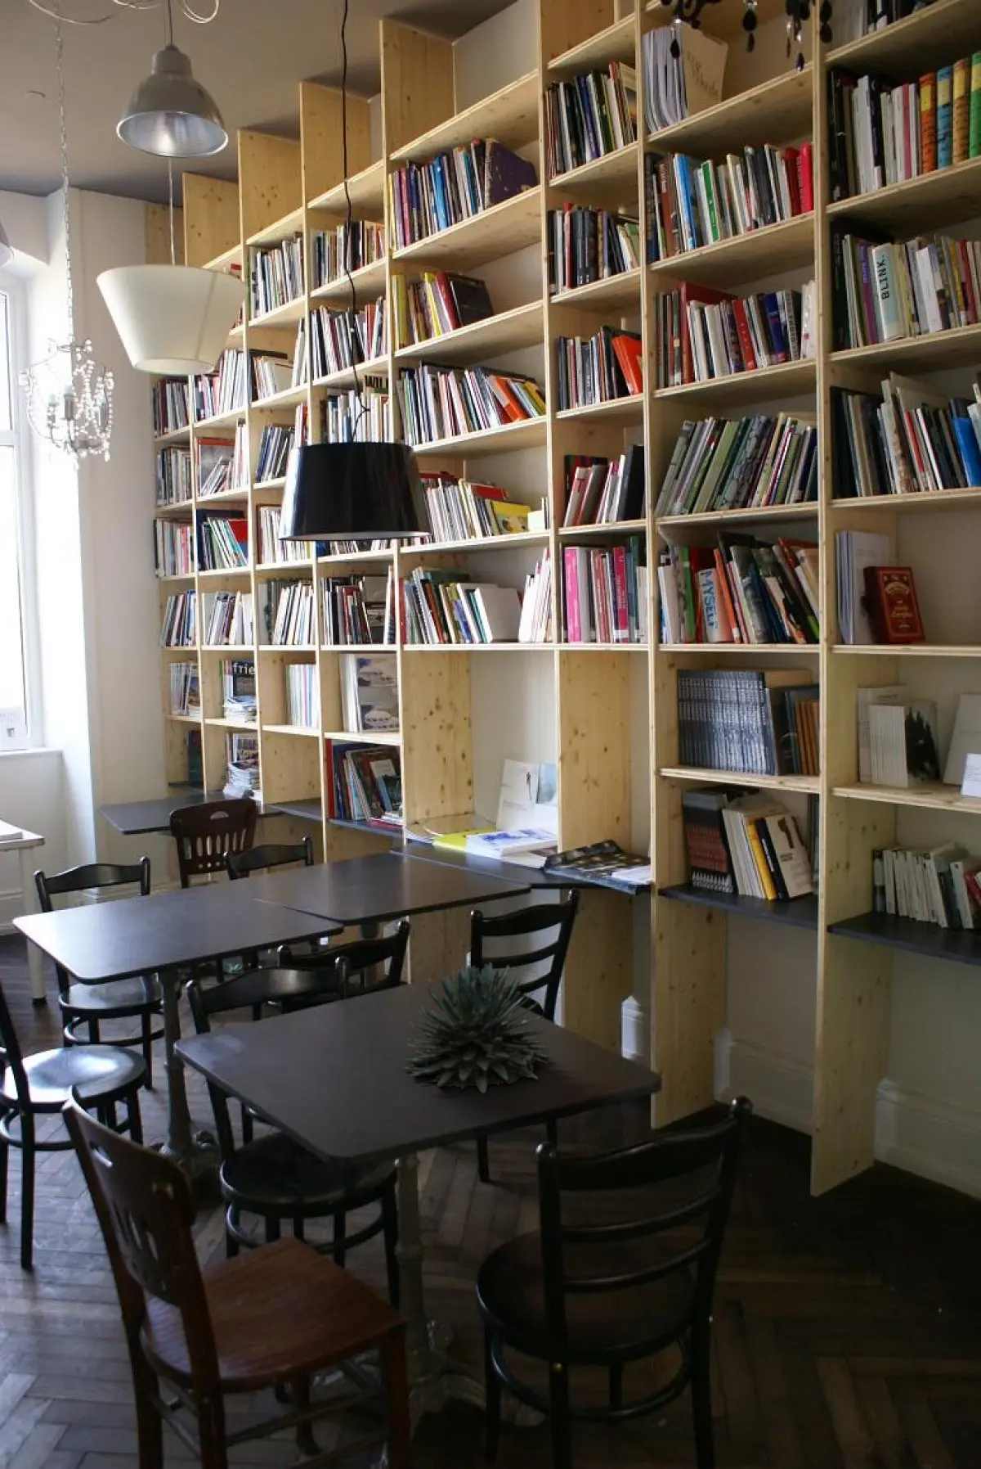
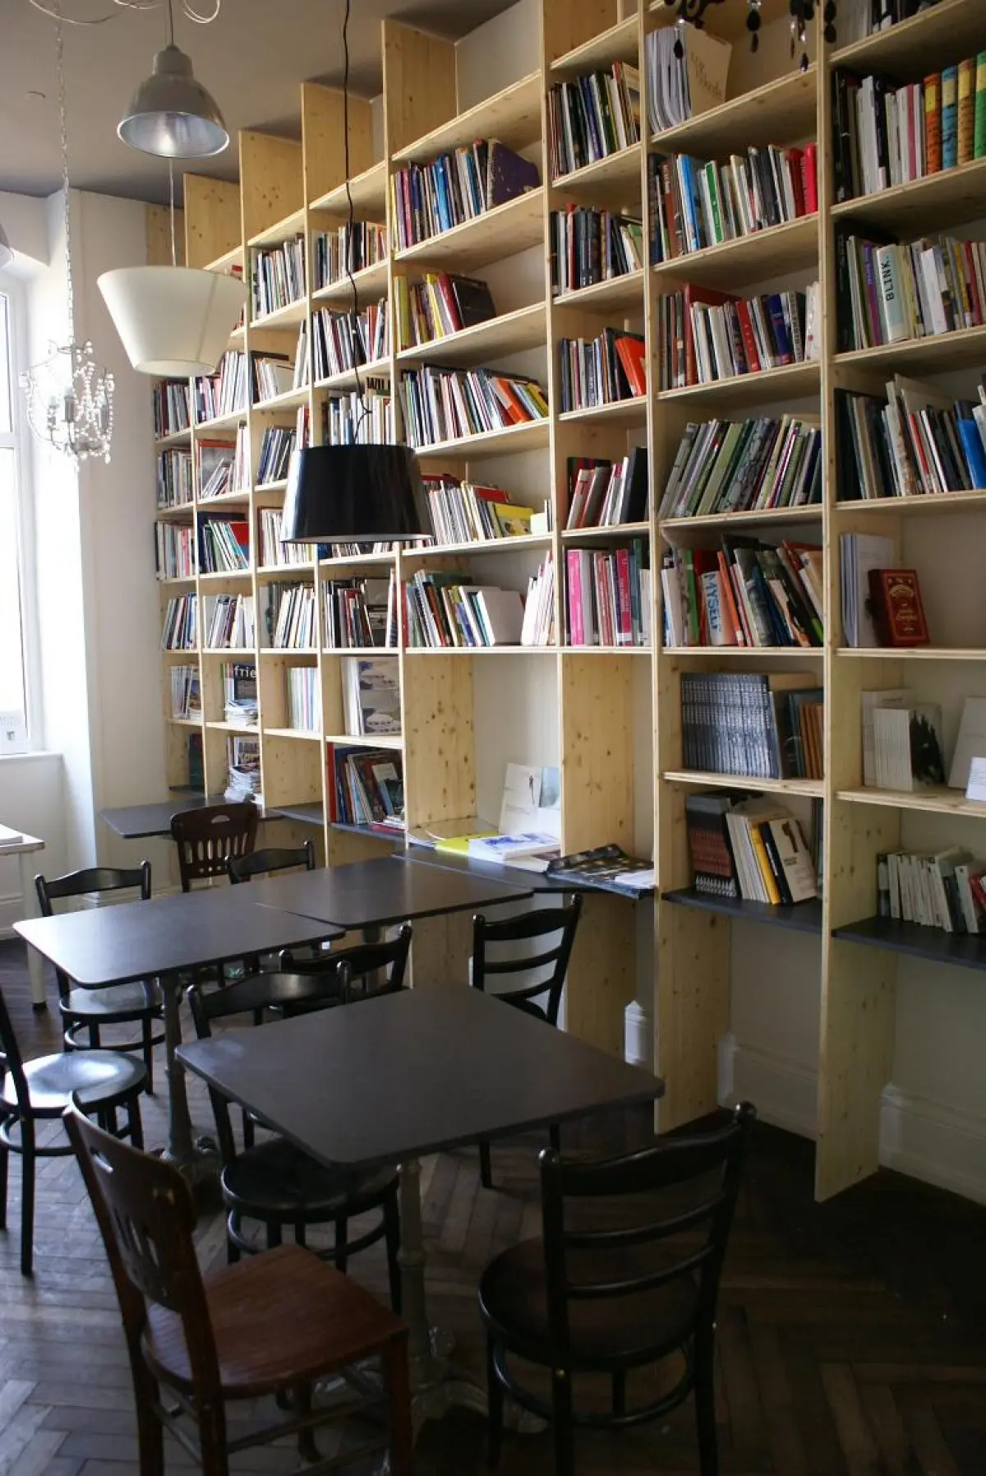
- succulent plant [402,962,552,1094]
